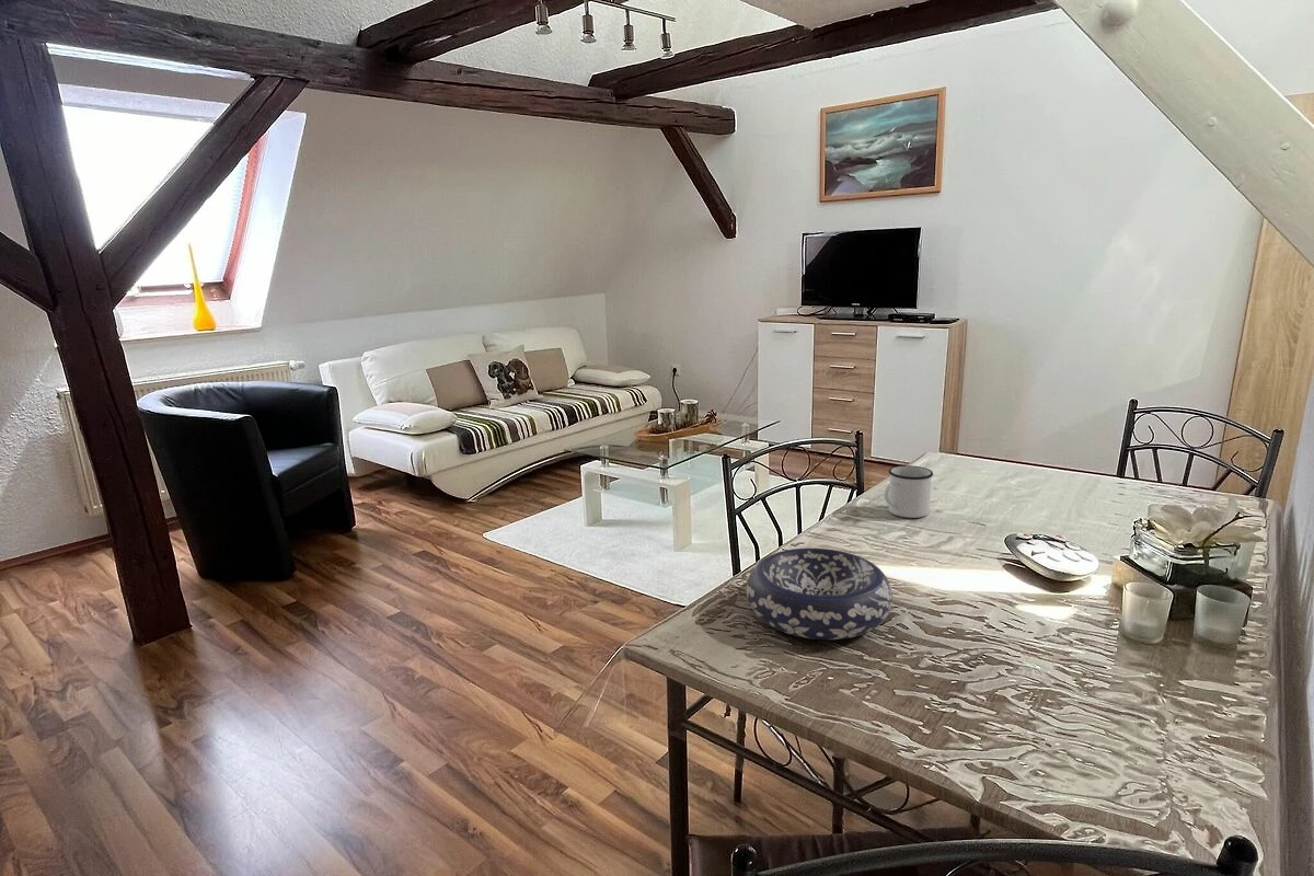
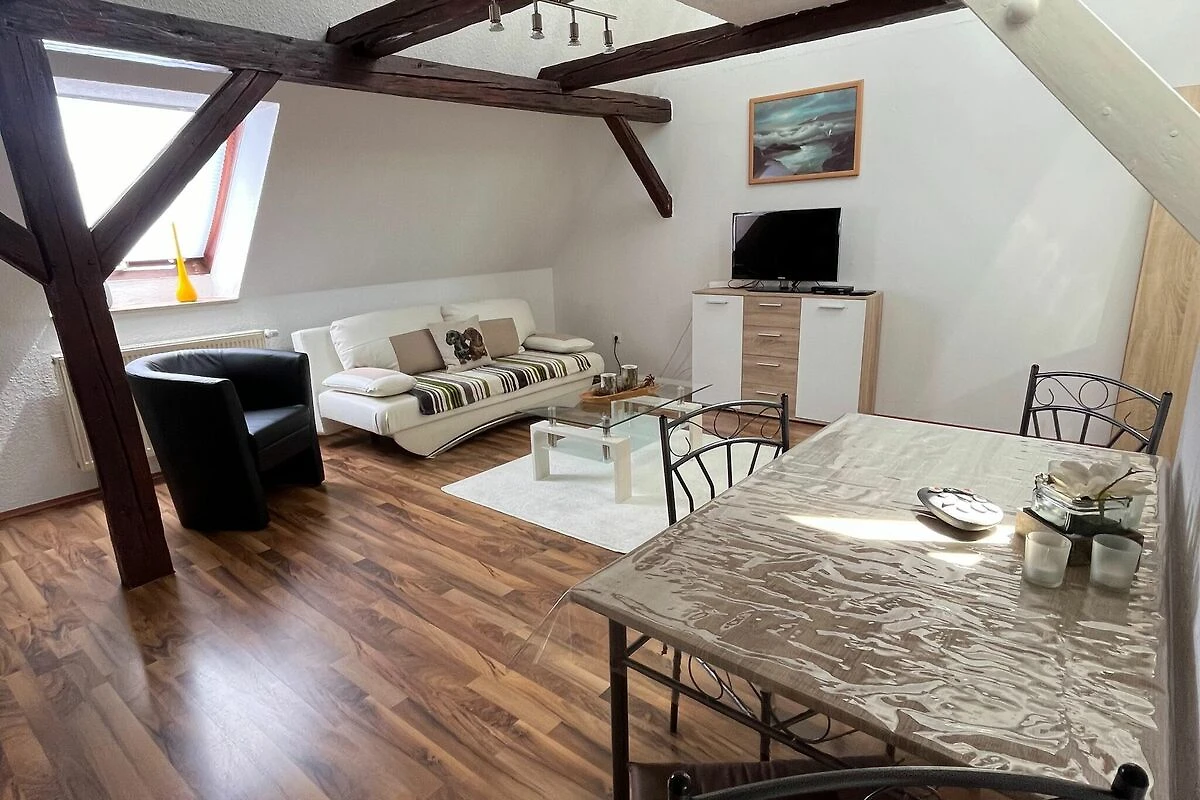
- decorative bowl [746,548,894,641]
- mug [884,464,934,519]
